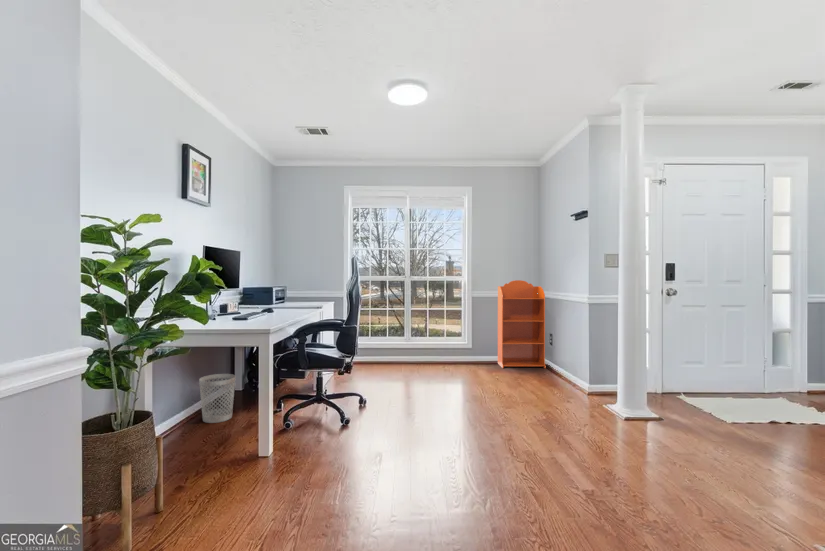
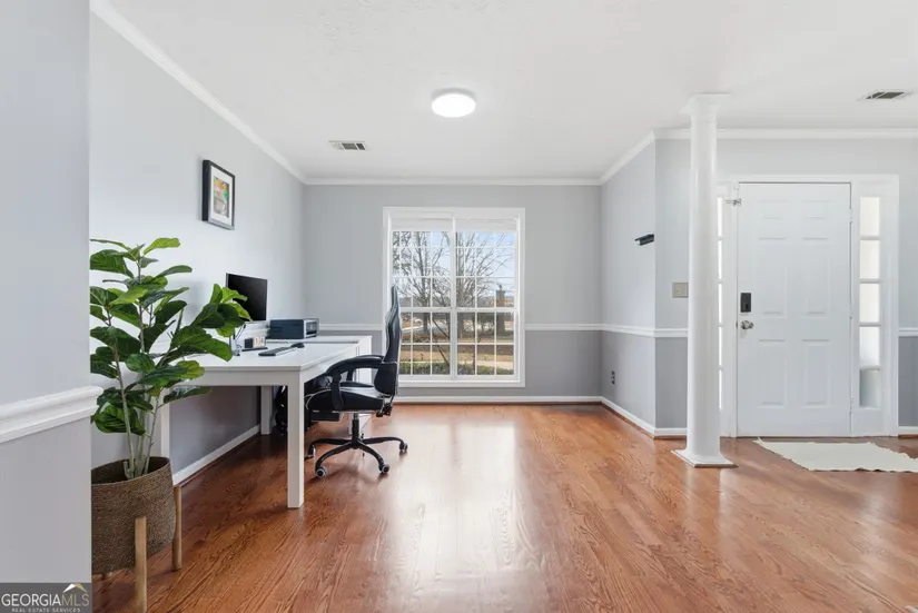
- wastebasket [198,373,237,424]
- bookcase [497,279,547,369]
